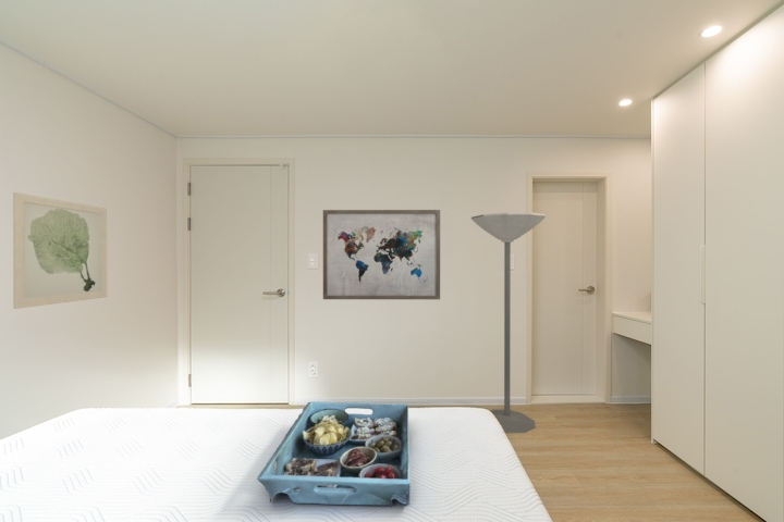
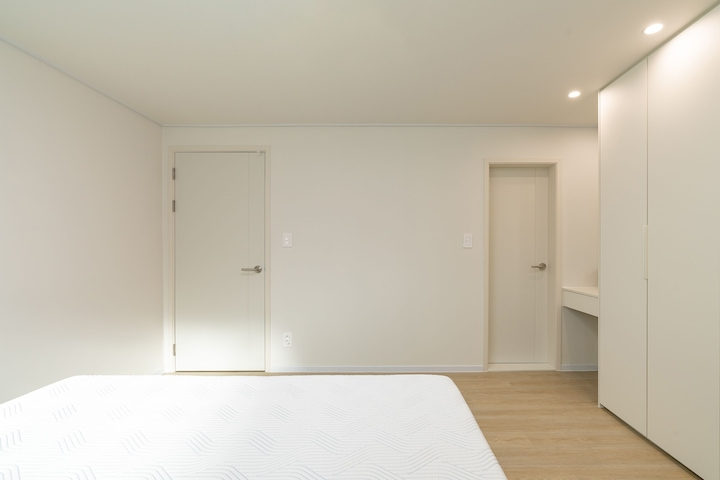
- serving tray [256,400,411,508]
- wall art [12,191,108,310]
- floor lamp [470,212,547,434]
- wall art [322,209,441,300]
